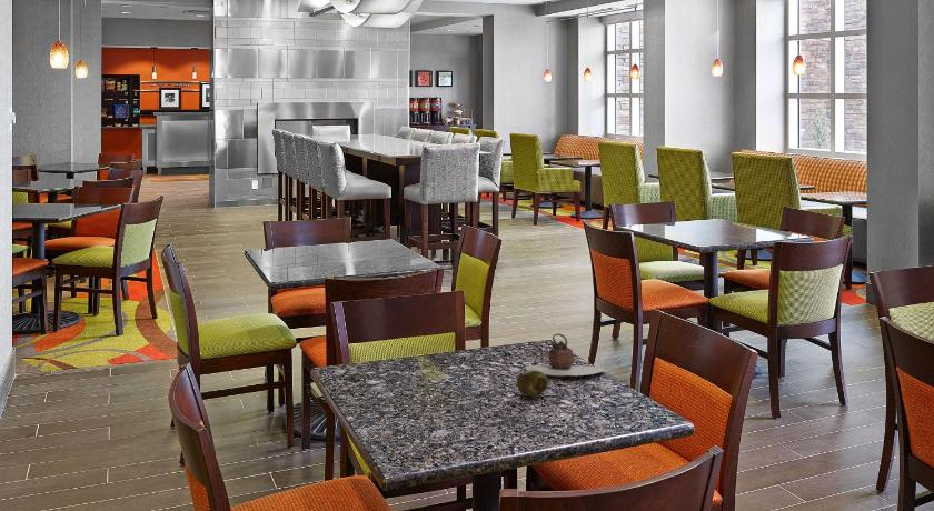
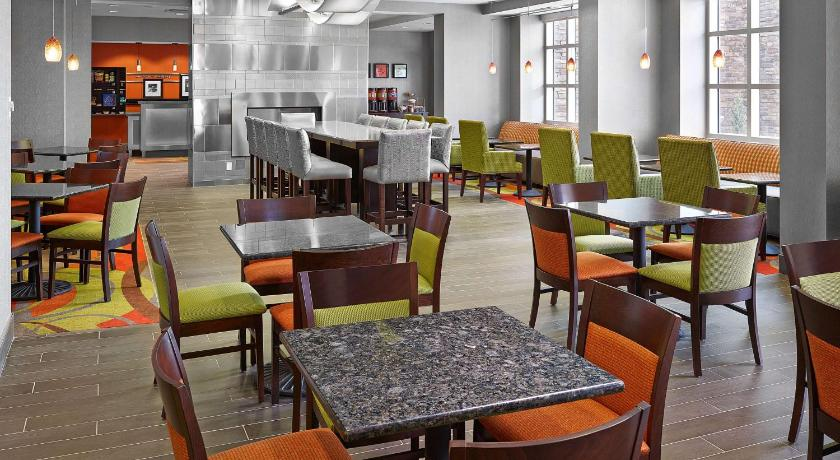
- fruit [516,370,549,398]
- teapot [524,332,605,377]
